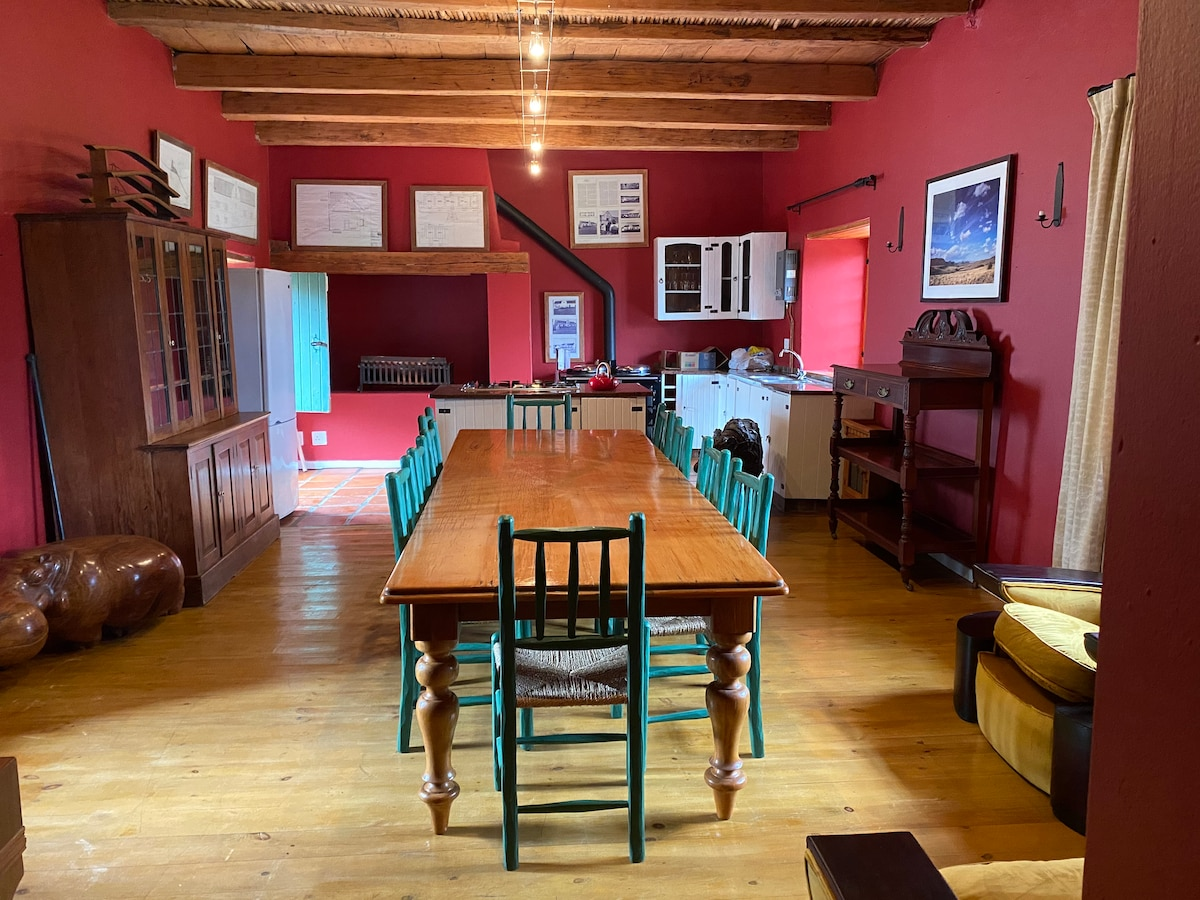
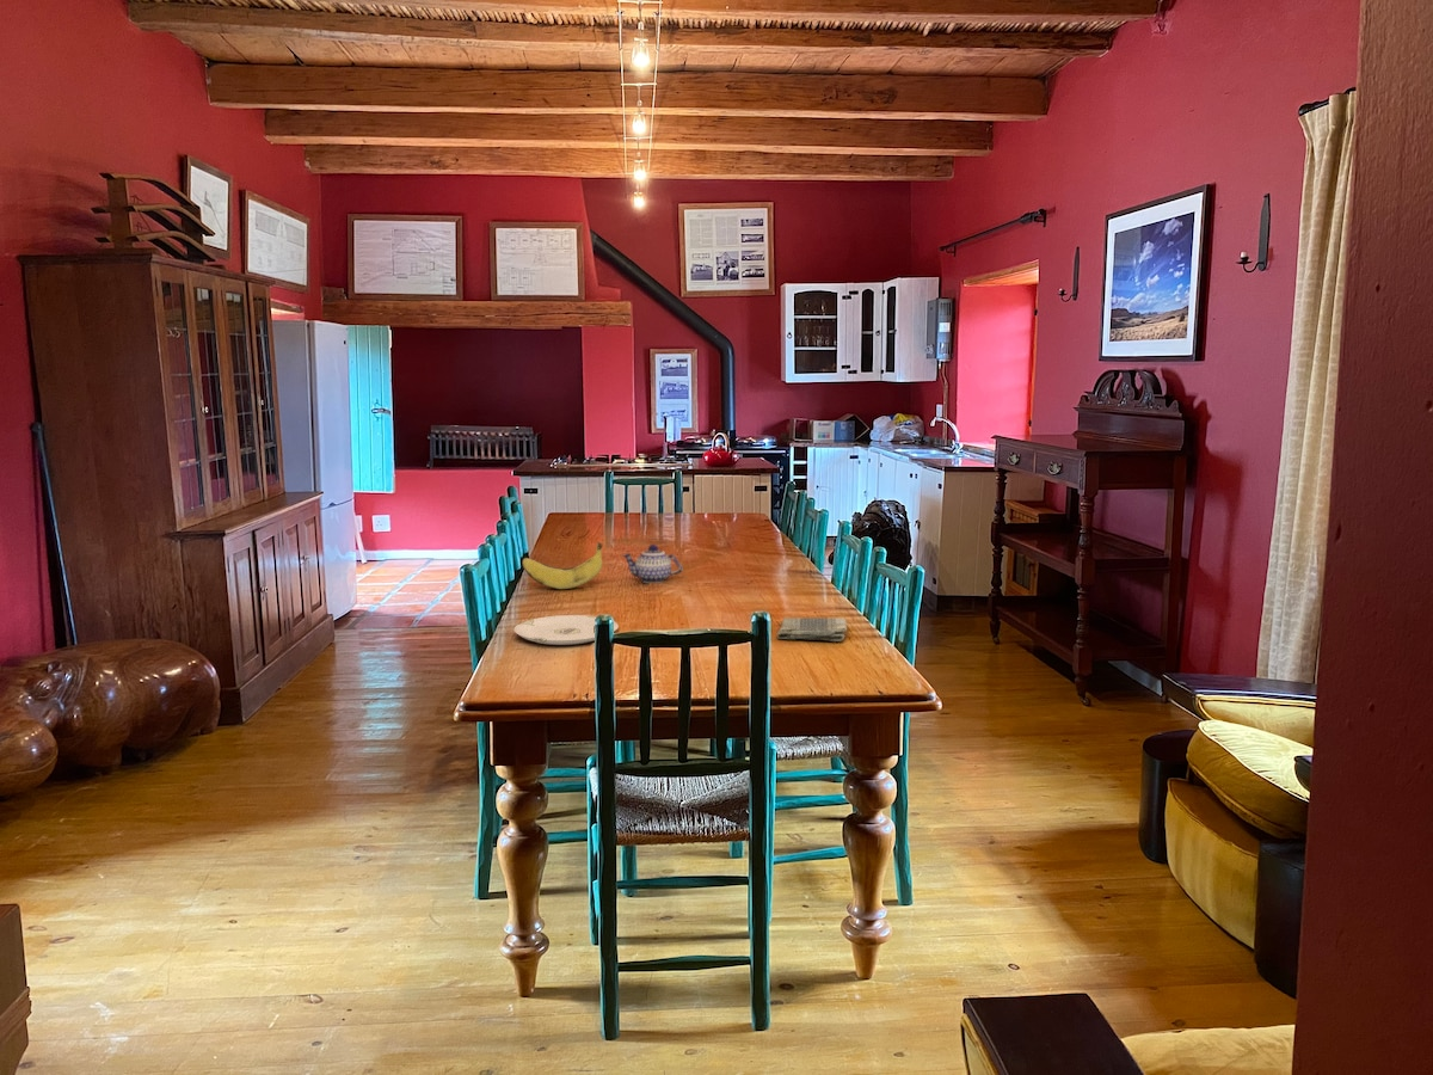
+ dish towel [775,616,848,643]
+ teapot [621,543,684,584]
+ plate [512,614,620,646]
+ banana [521,540,604,590]
